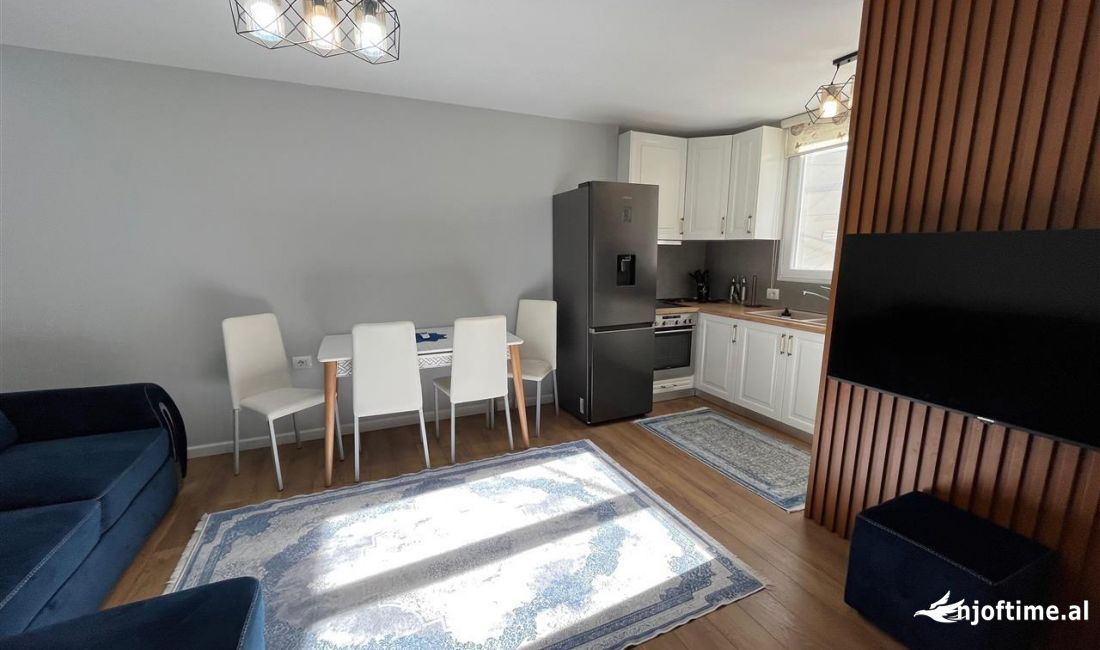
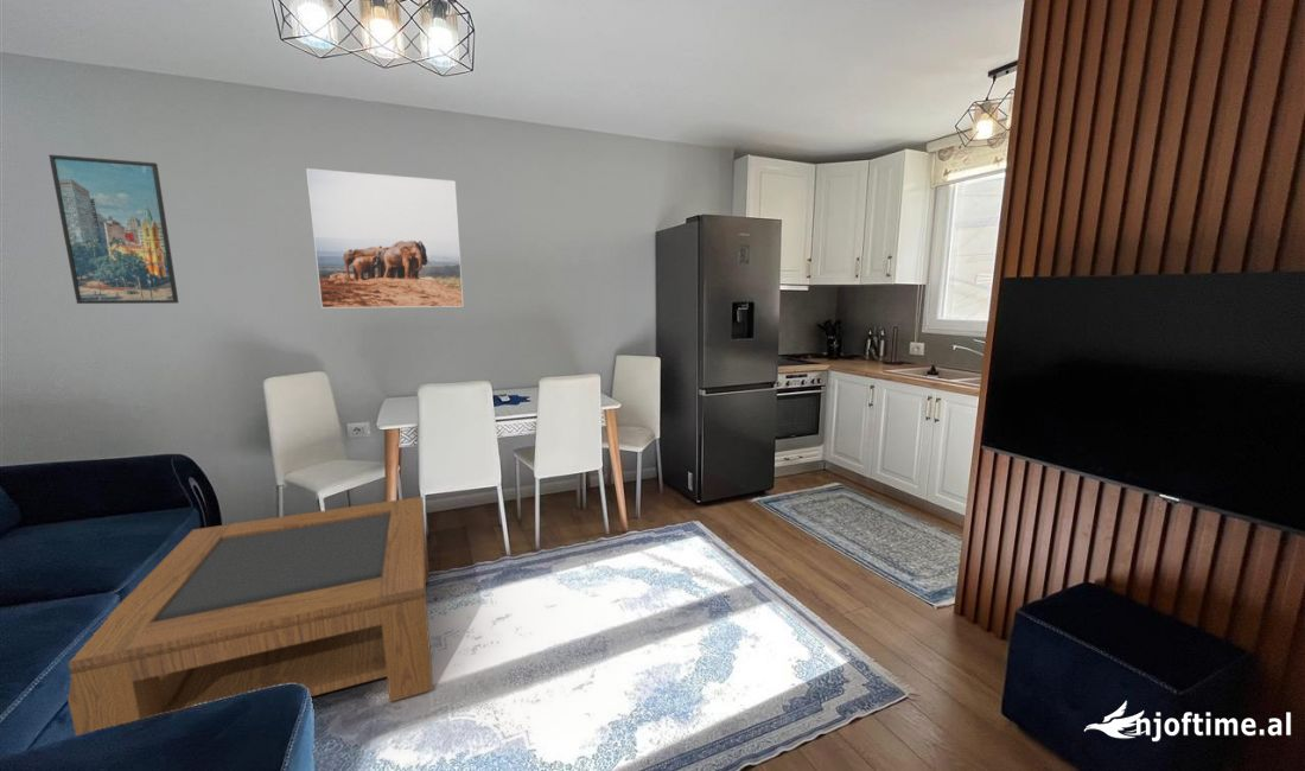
+ coffee table [66,496,434,737]
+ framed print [305,167,465,310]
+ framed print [47,153,179,305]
